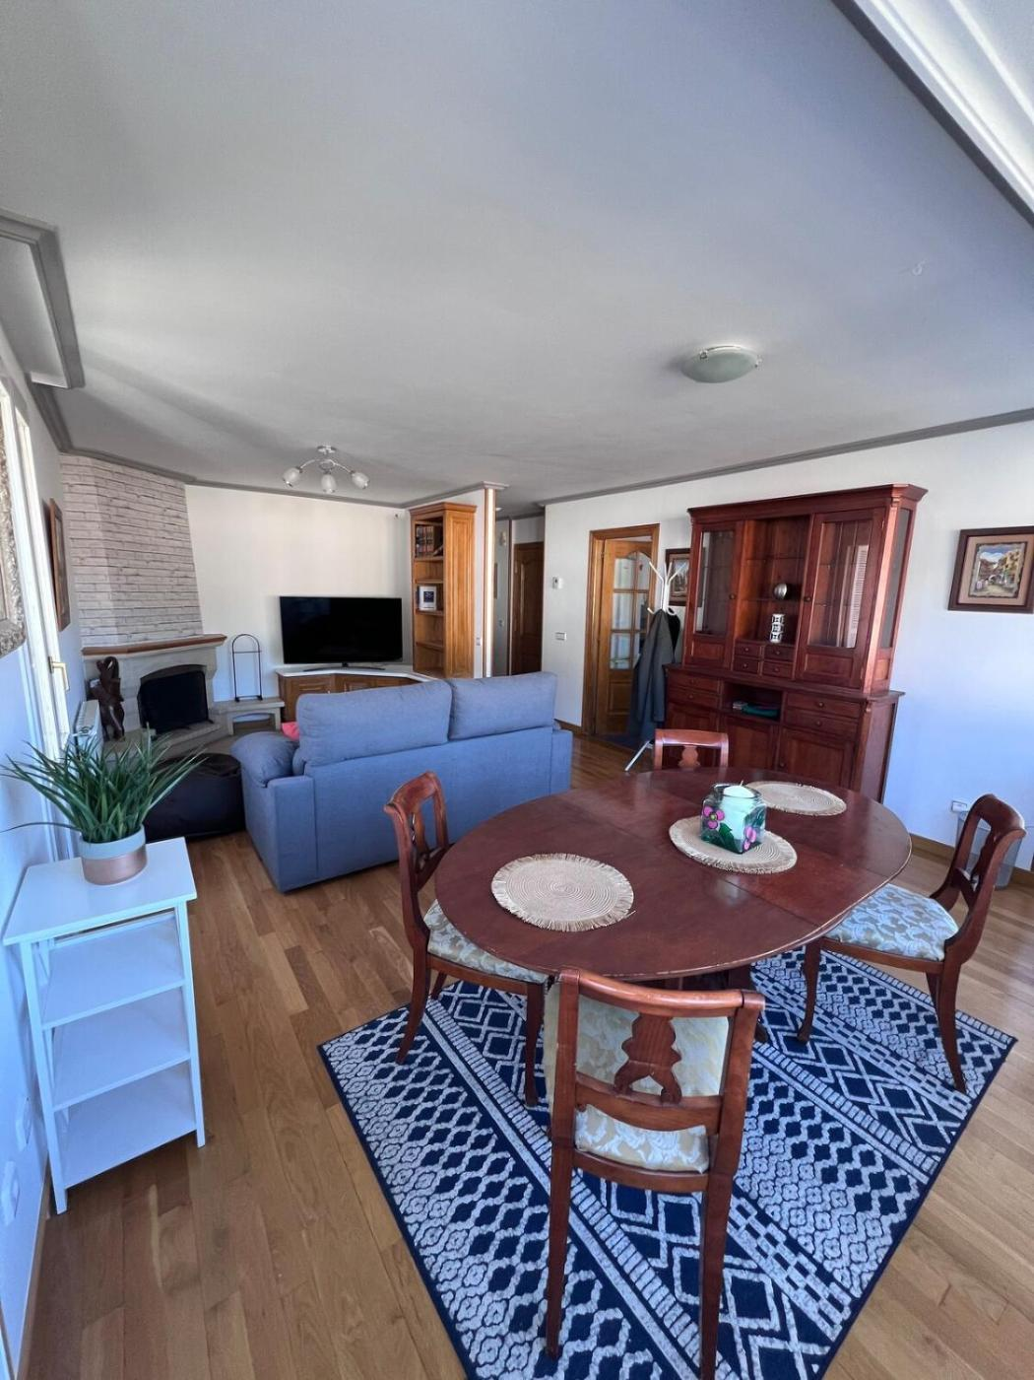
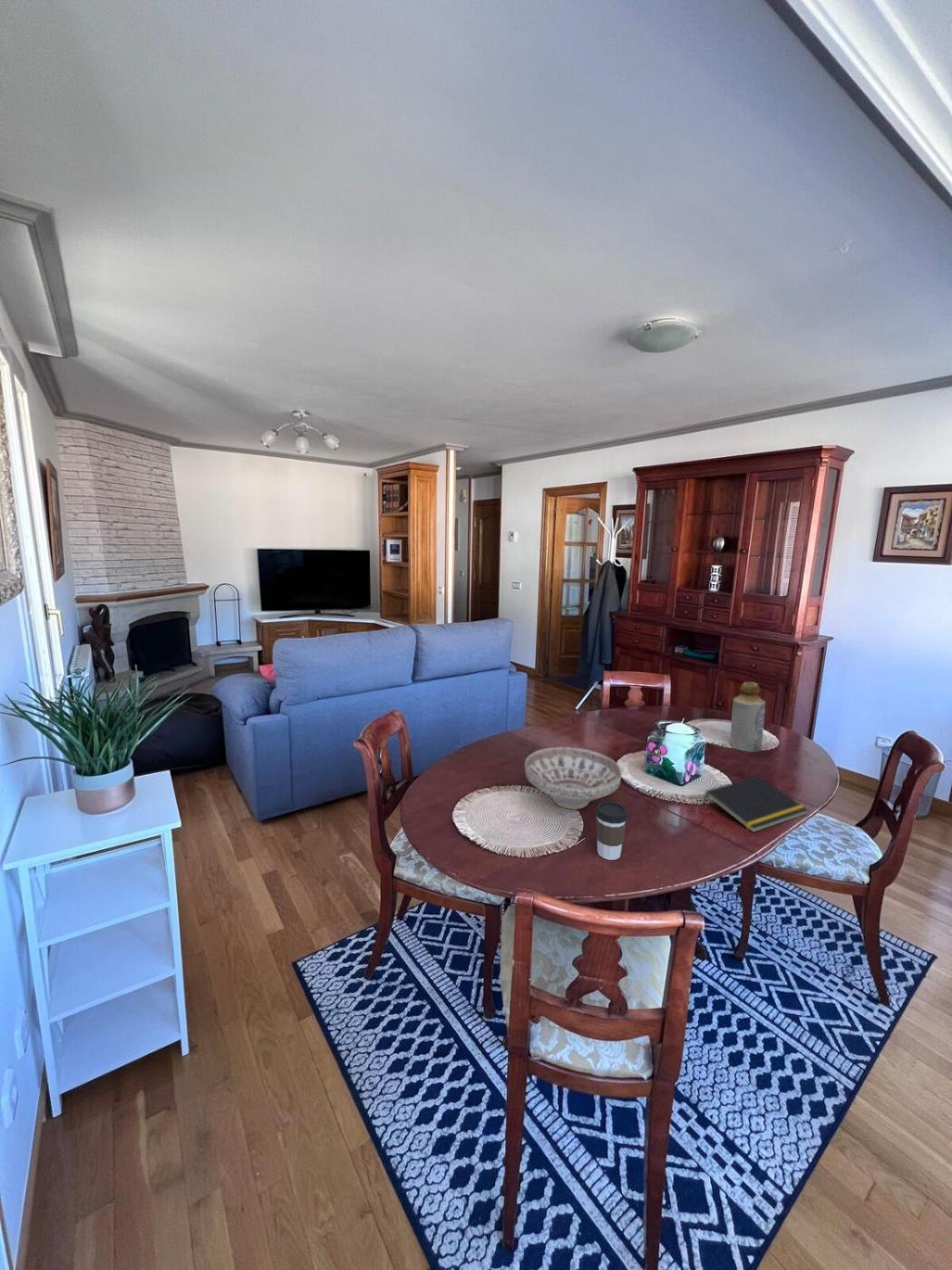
+ decorative bowl [524,746,623,810]
+ notepad [702,775,810,834]
+ coffee cup [595,801,628,861]
+ bottle [729,681,766,753]
